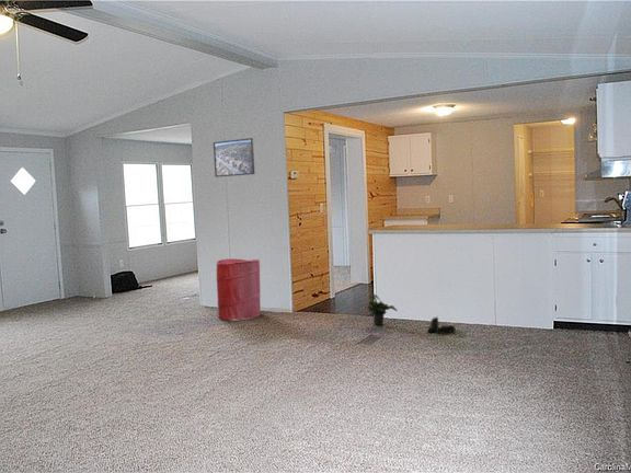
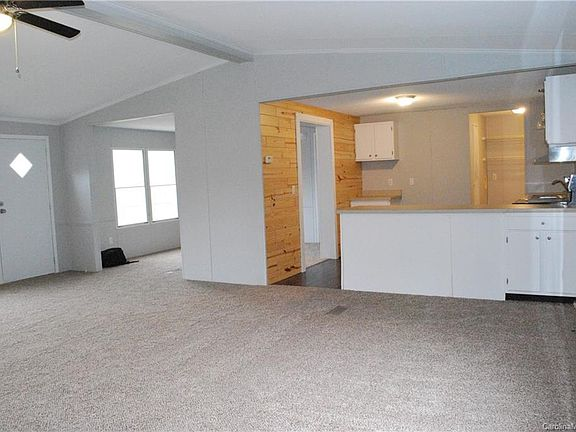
- laundry hamper [216,258,262,322]
- boots [426,315,456,335]
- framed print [213,137,256,178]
- potted plant [365,293,399,326]
